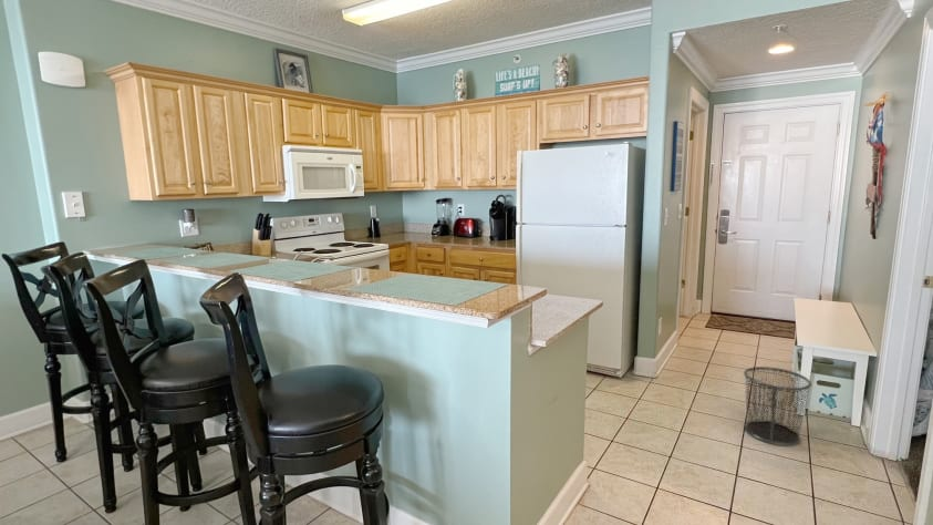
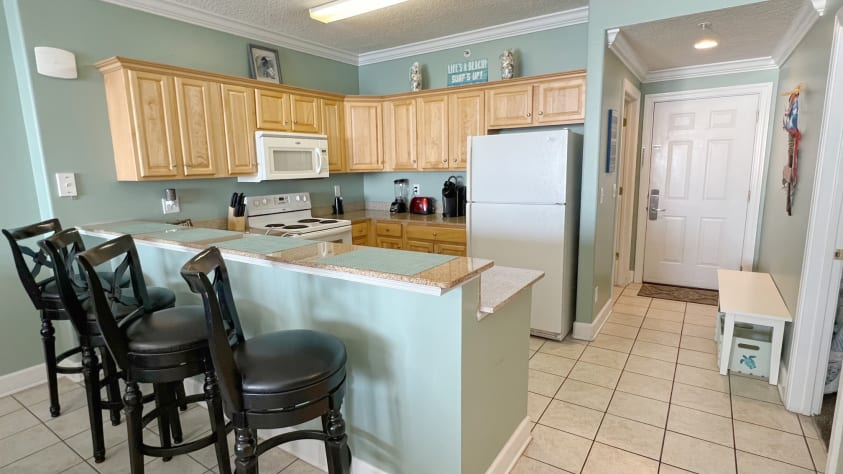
- trash can [743,366,812,446]
